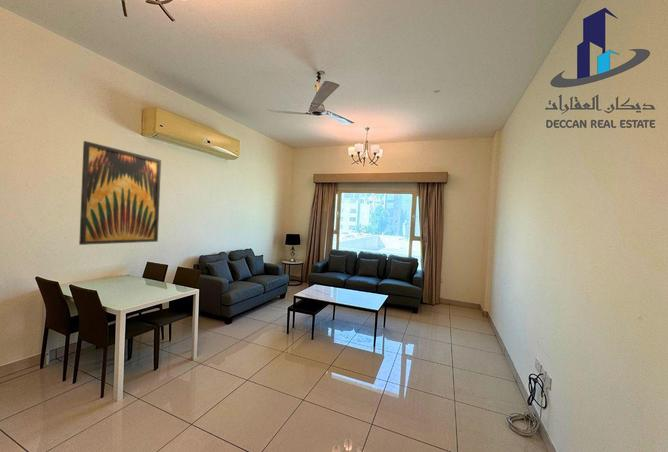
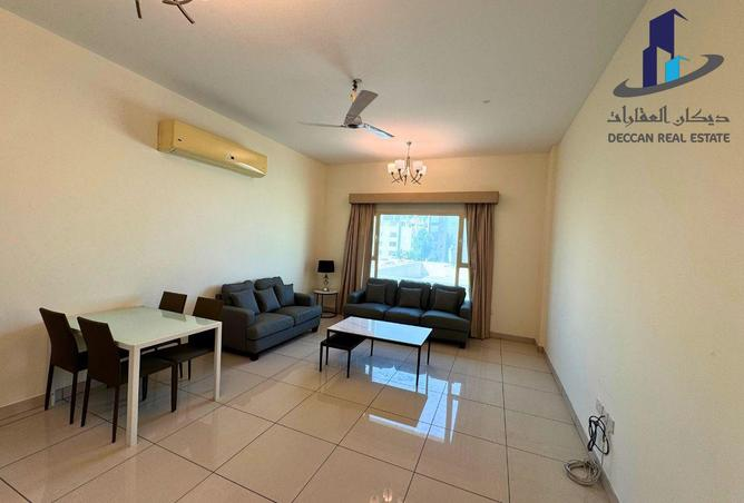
- wall art [78,140,162,246]
